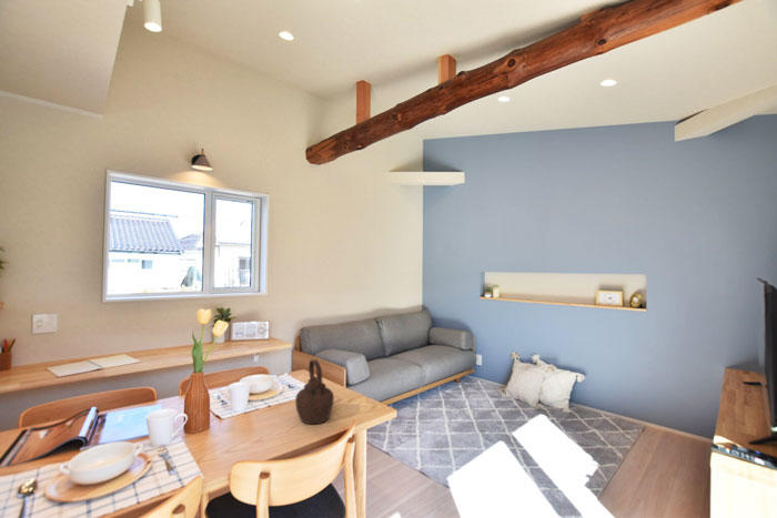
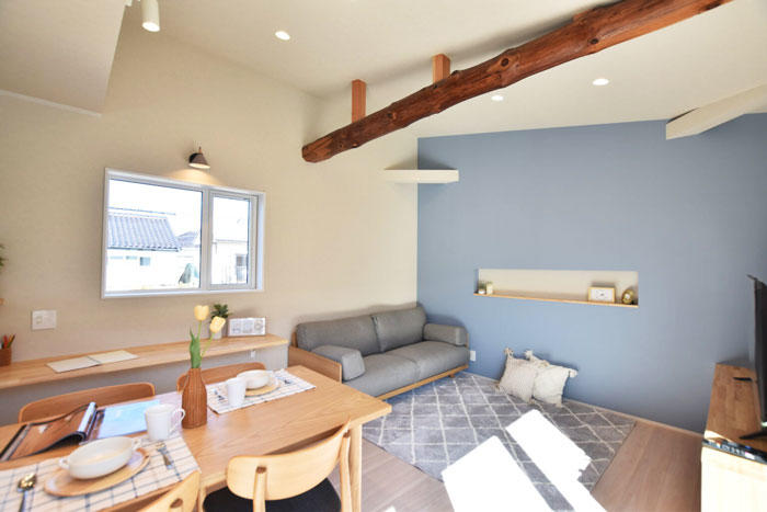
- teapot [294,358,335,425]
